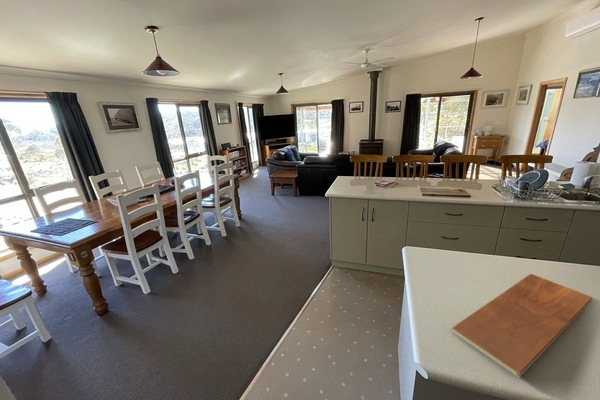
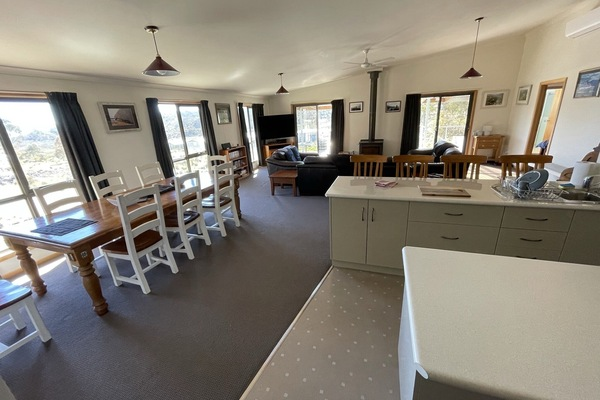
- chopping board [450,273,594,379]
